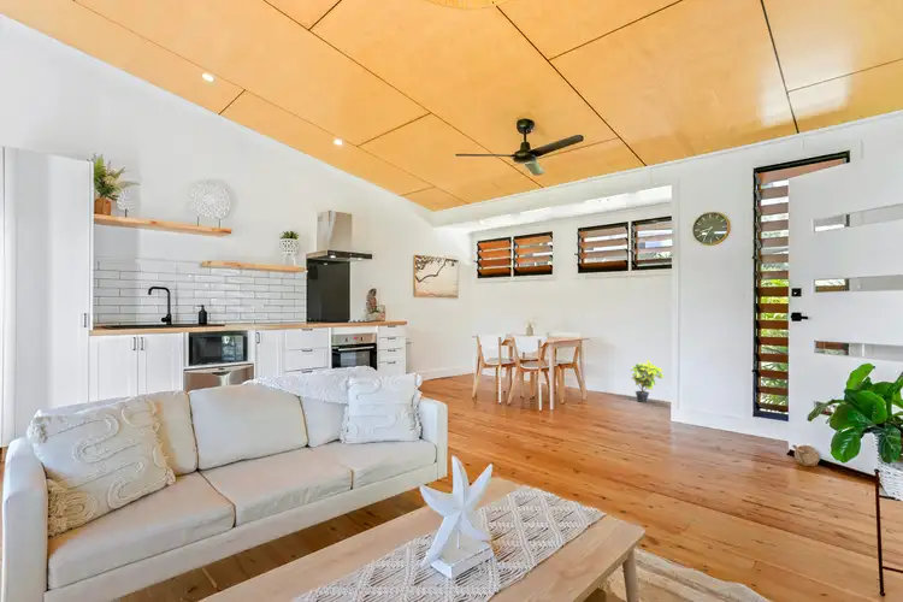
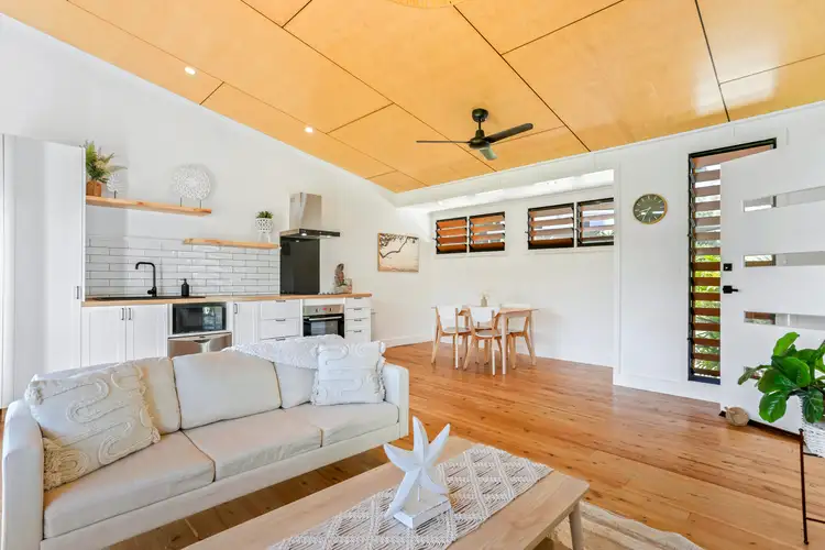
- potted plant [628,359,665,403]
